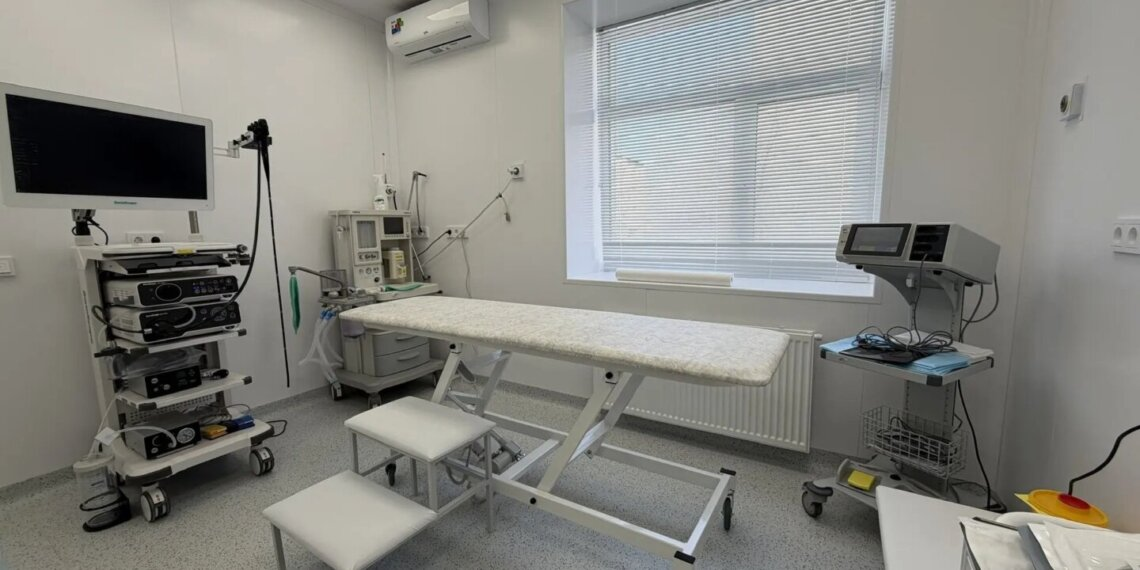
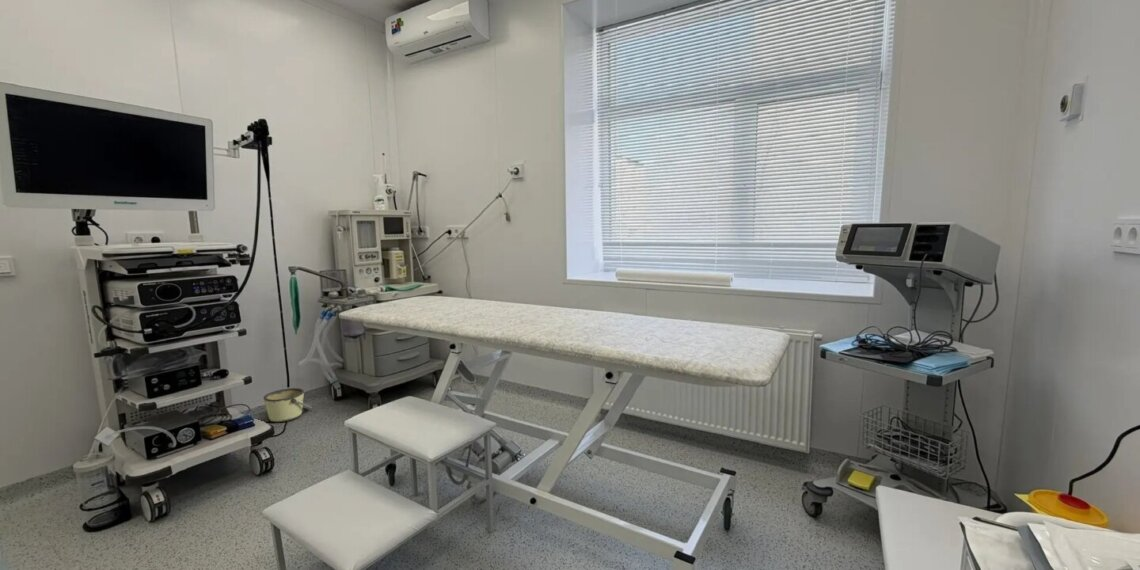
+ bucket [263,387,314,423]
